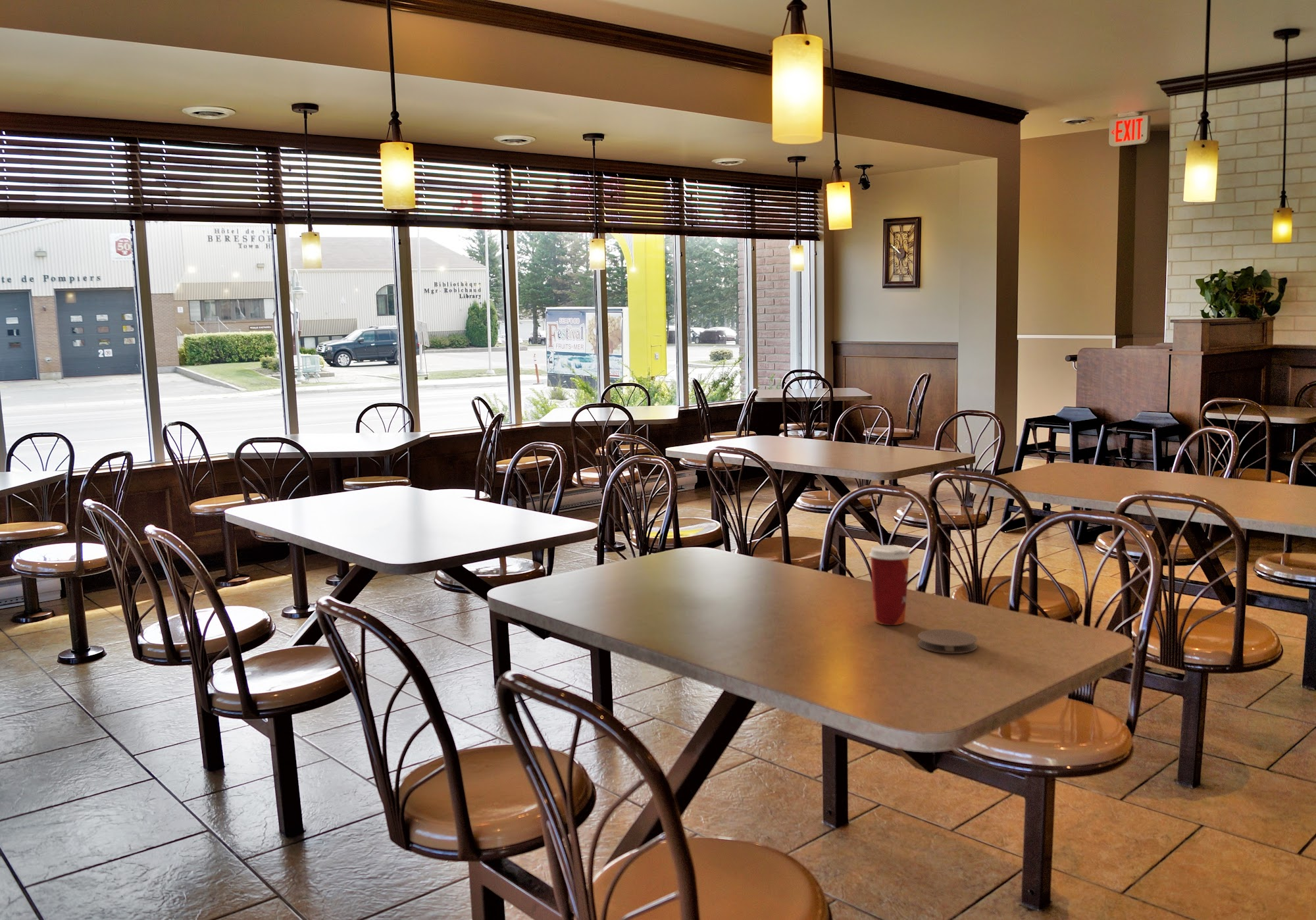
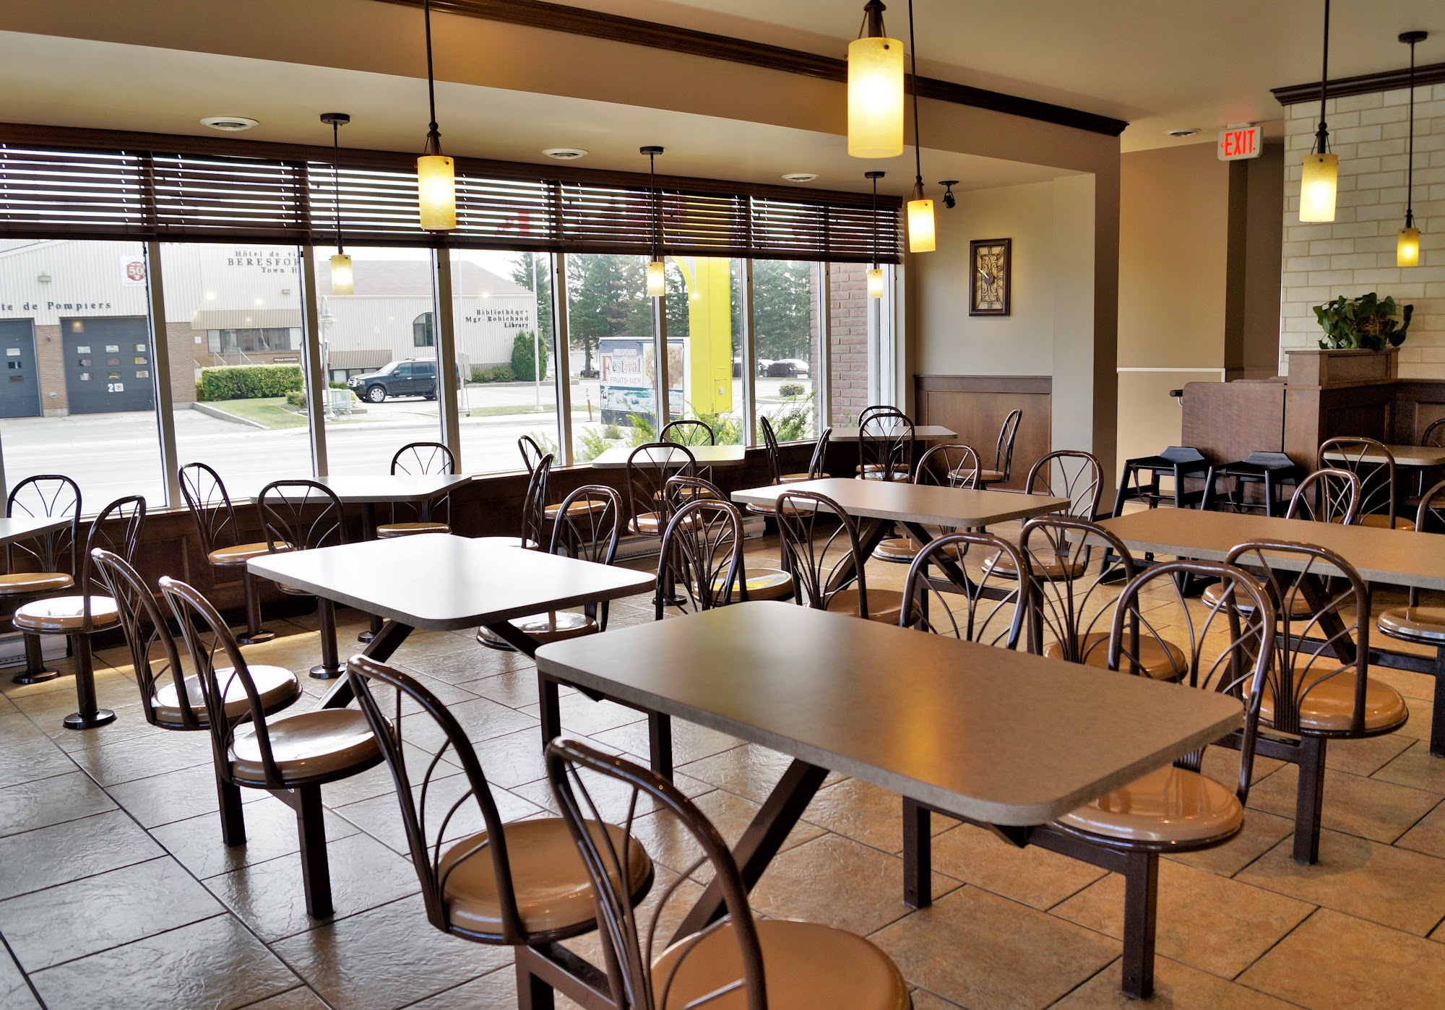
- coaster [917,628,978,654]
- paper cup [869,544,911,626]
